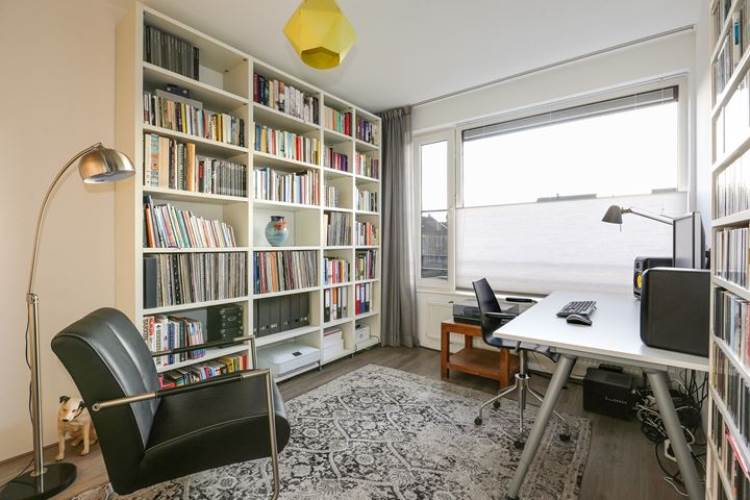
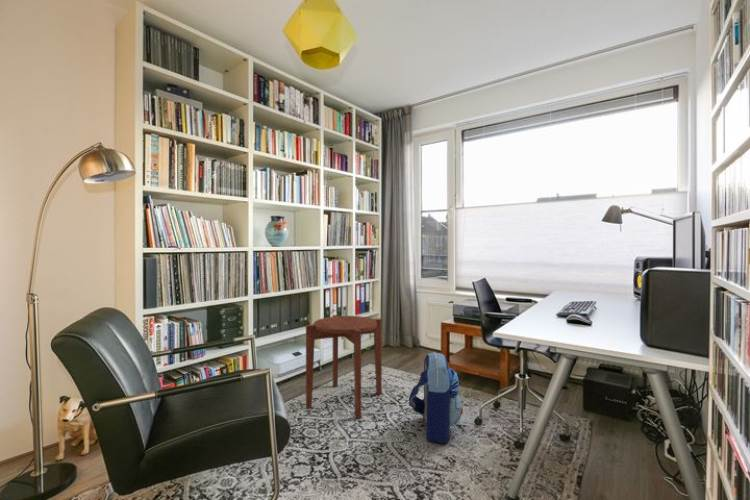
+ side table [305,314,383,419]
+ backpack [408,351,464,444]
